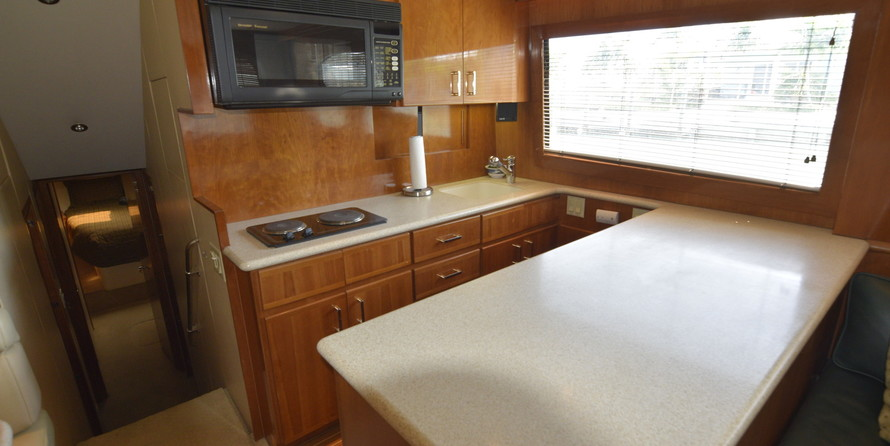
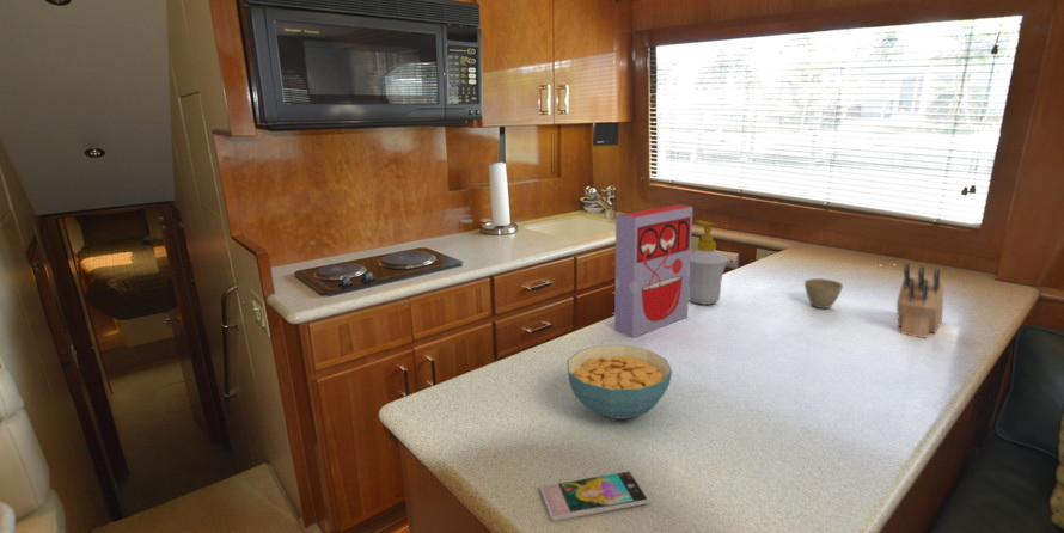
+ flower pot [803,277,844,310]
+ knife block [895,262,944,339]
+ smartphone [539,470,650,522]
+ cereal bowl [565,344,673,421]
+ cereal box [613,203,693,339]
+ soap bottle [689,219,729,306]
